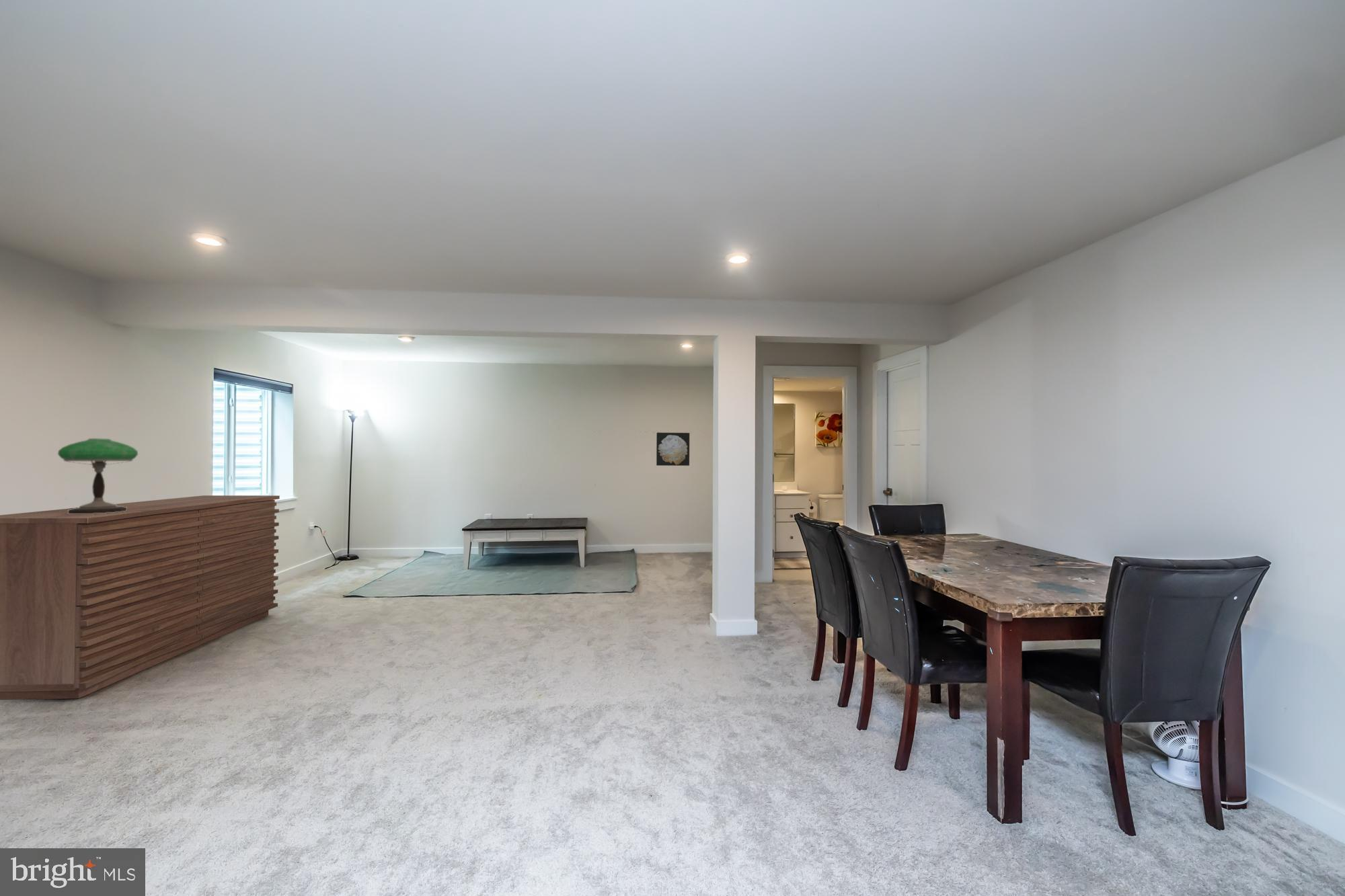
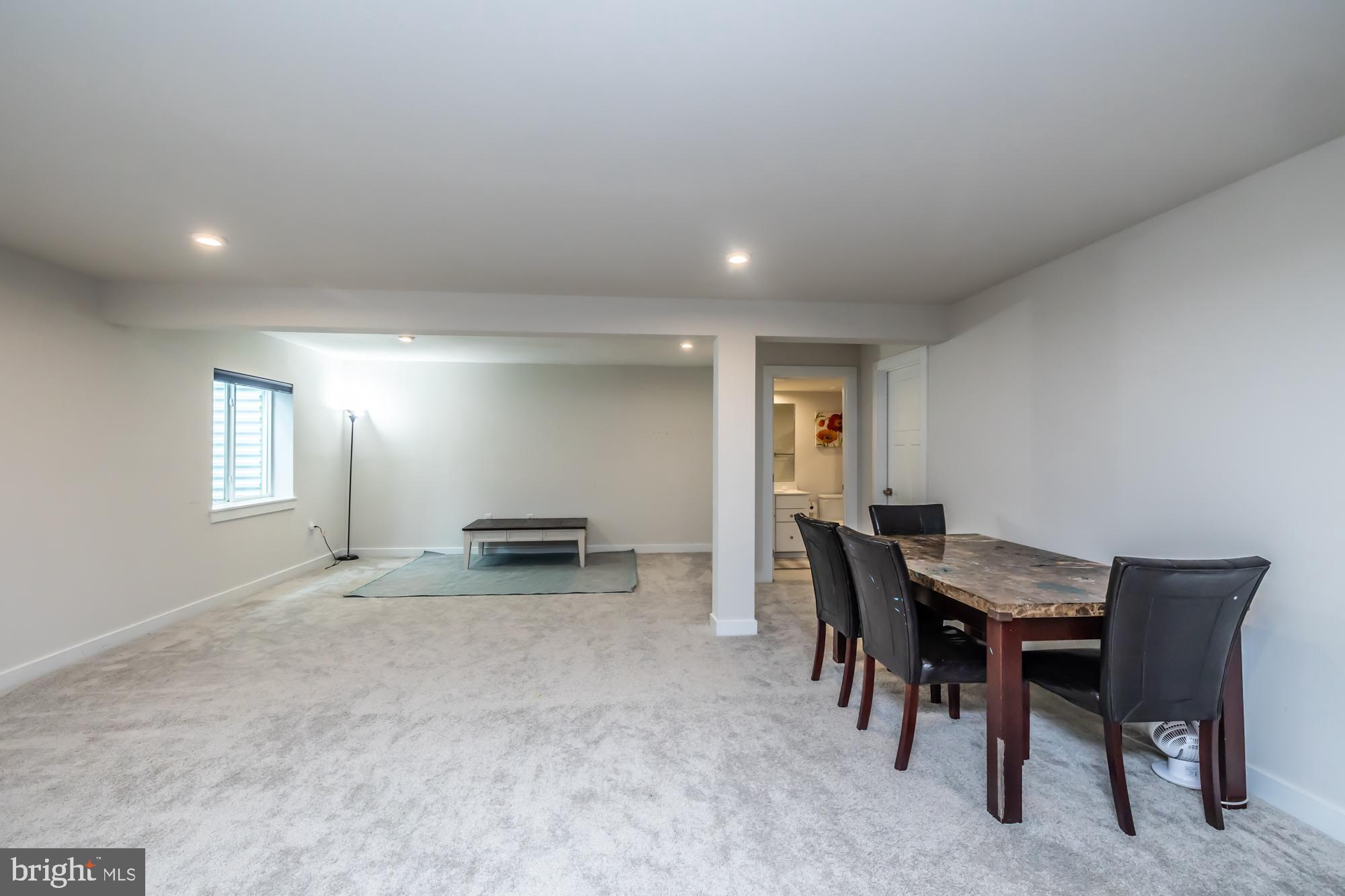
- sideboard [0,495,280,700]
- wall art [656,432,690,466]
- table lamp [57,438,139,514]
